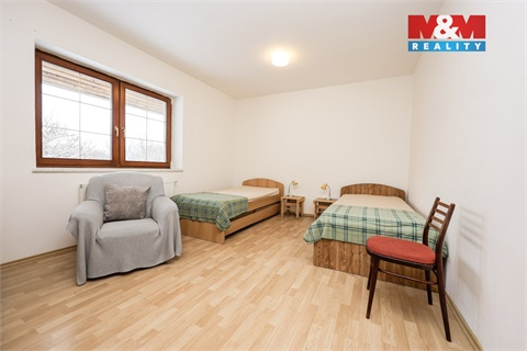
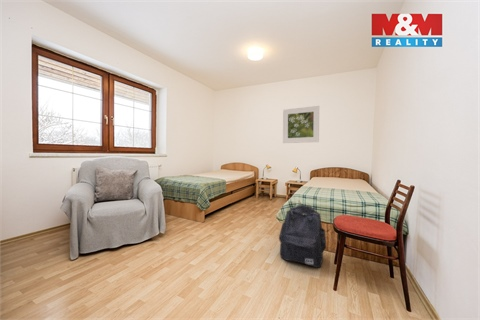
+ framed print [282,105,320,144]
+ backpack [278,204,327,268]
